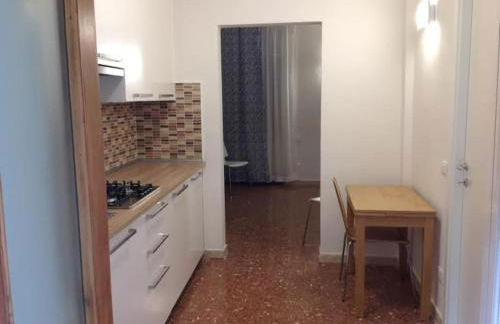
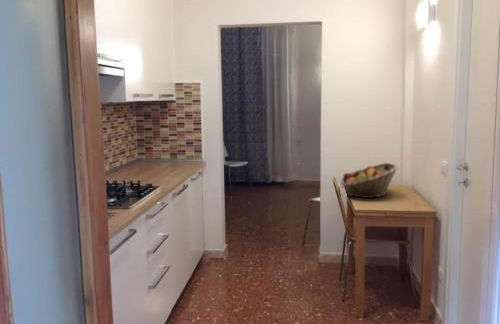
+ fruit basket [340,162,400,199]
